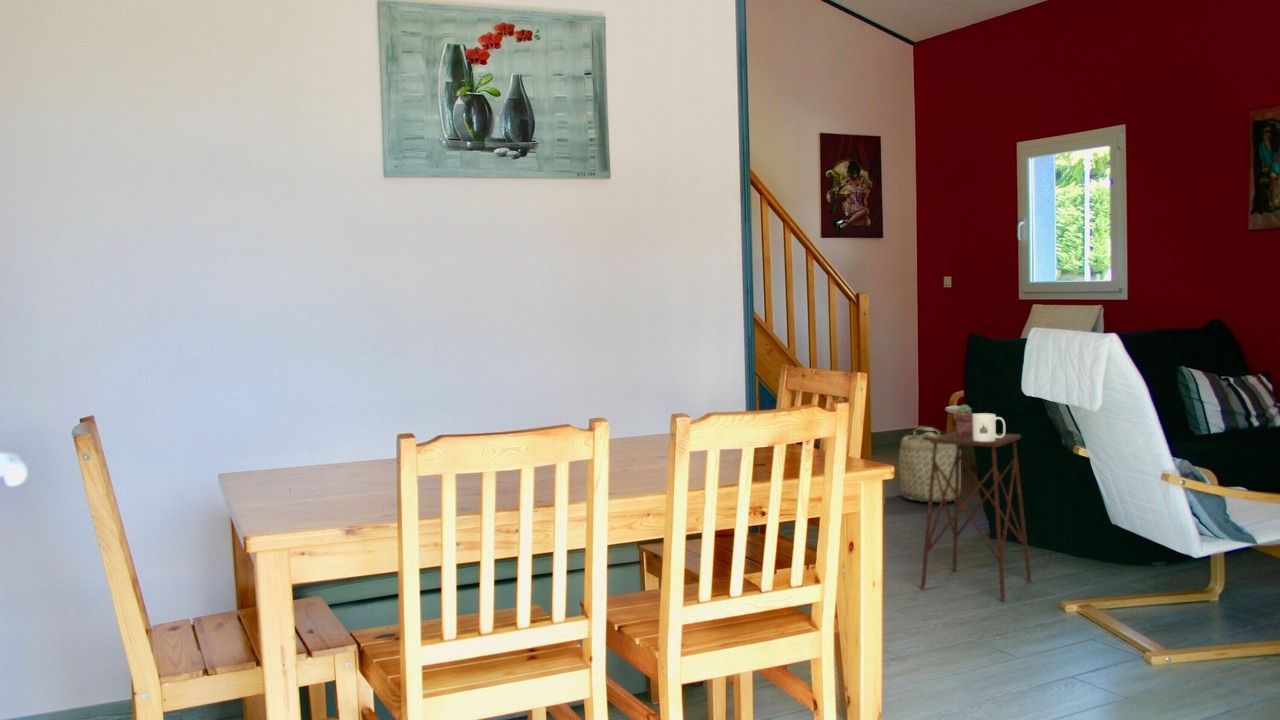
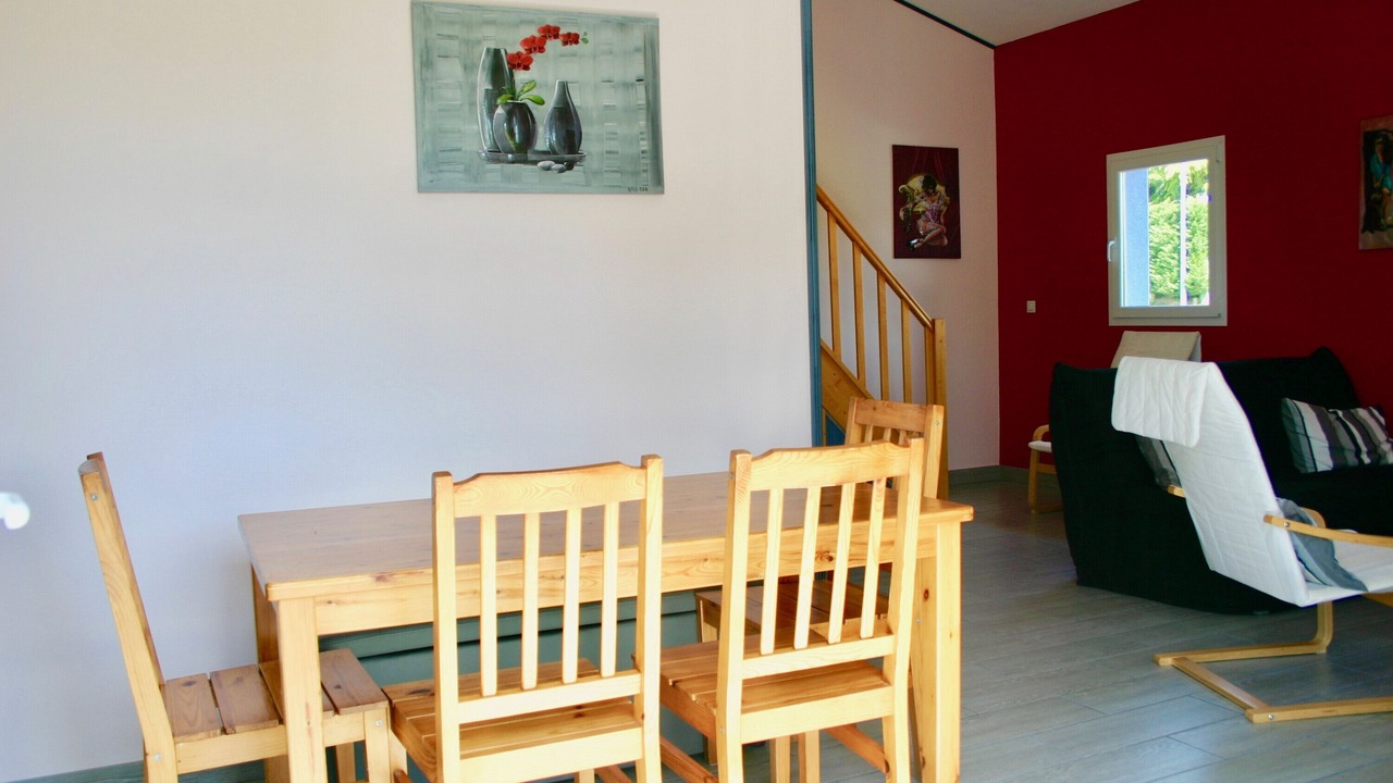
- side table [920,430,1032,602]
- mug [973,412,1006,442]
- potted succulent [953,403,977,435]
- basket [898,426,962,503]
